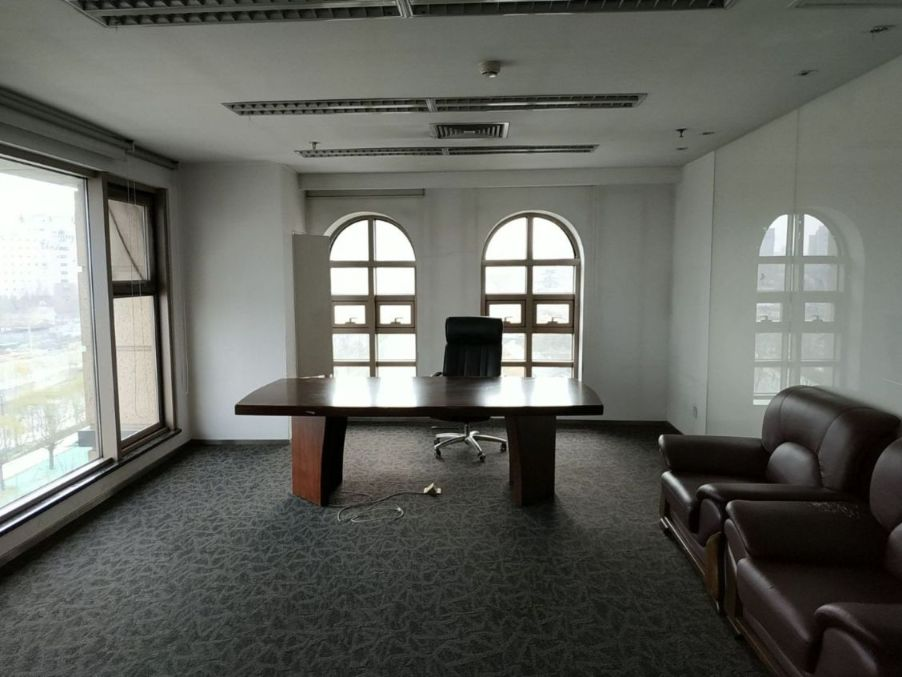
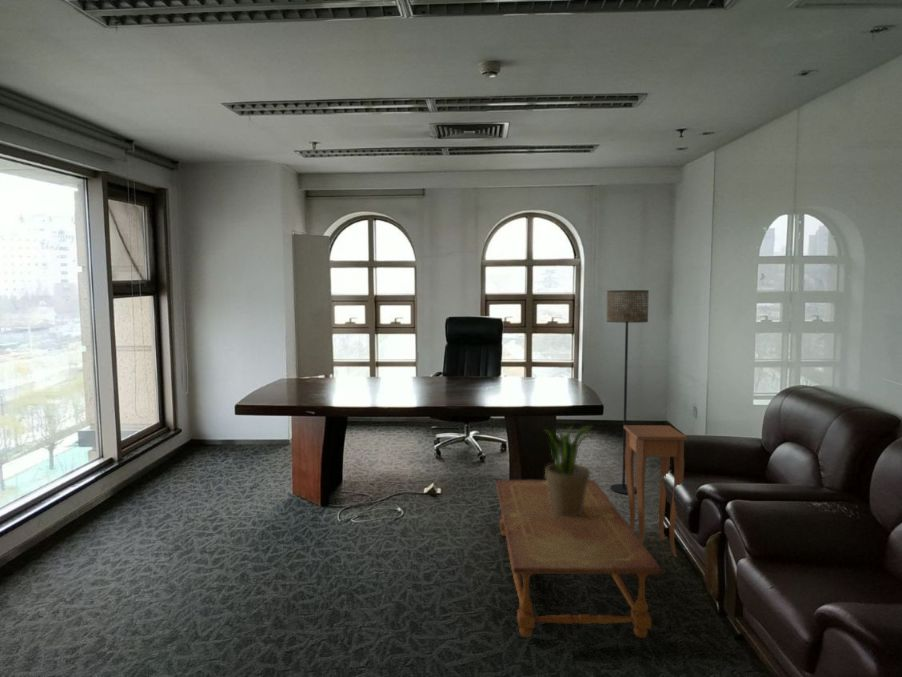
+ coffee table [494,479,664,639]
+ potted plant [543,425,596,516]
+ side table [623,424,688,558]
+ floor lamp [605,289,650,495]
